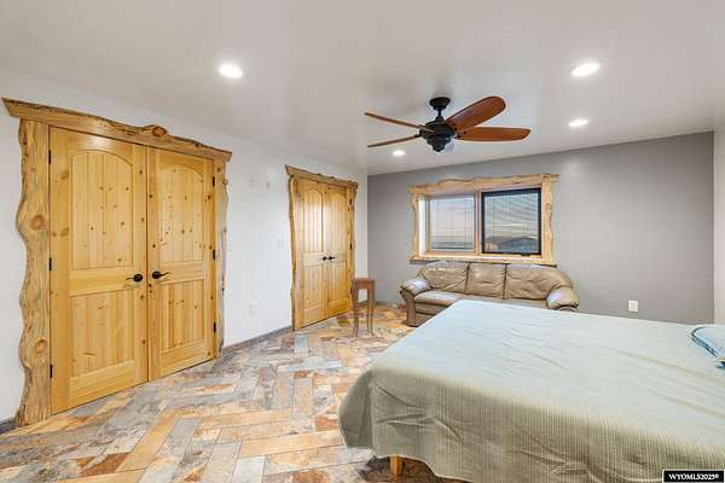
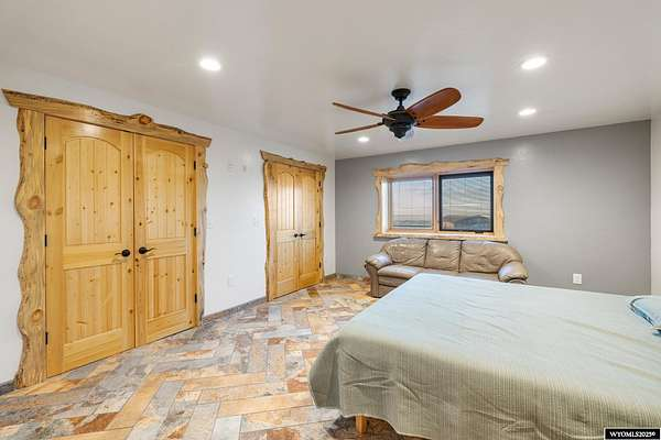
- side table [349,277,377,338]
